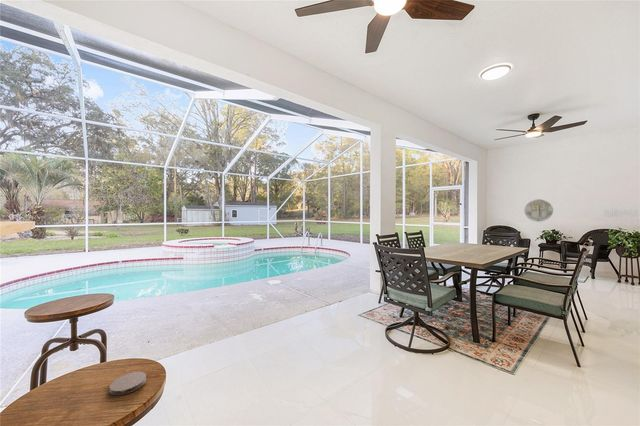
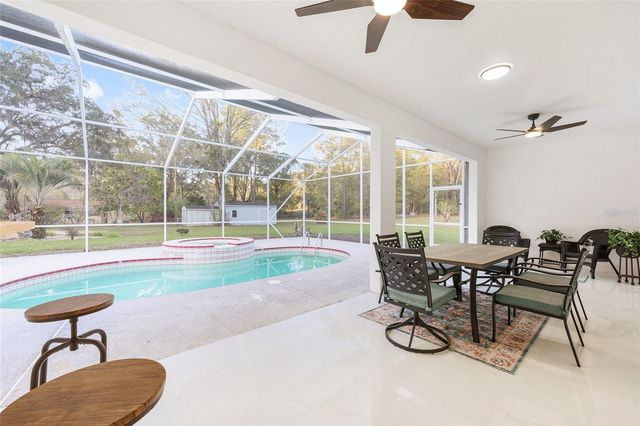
- coaster [108,371,147,396]
- wall decoration [523,198,554,223]
